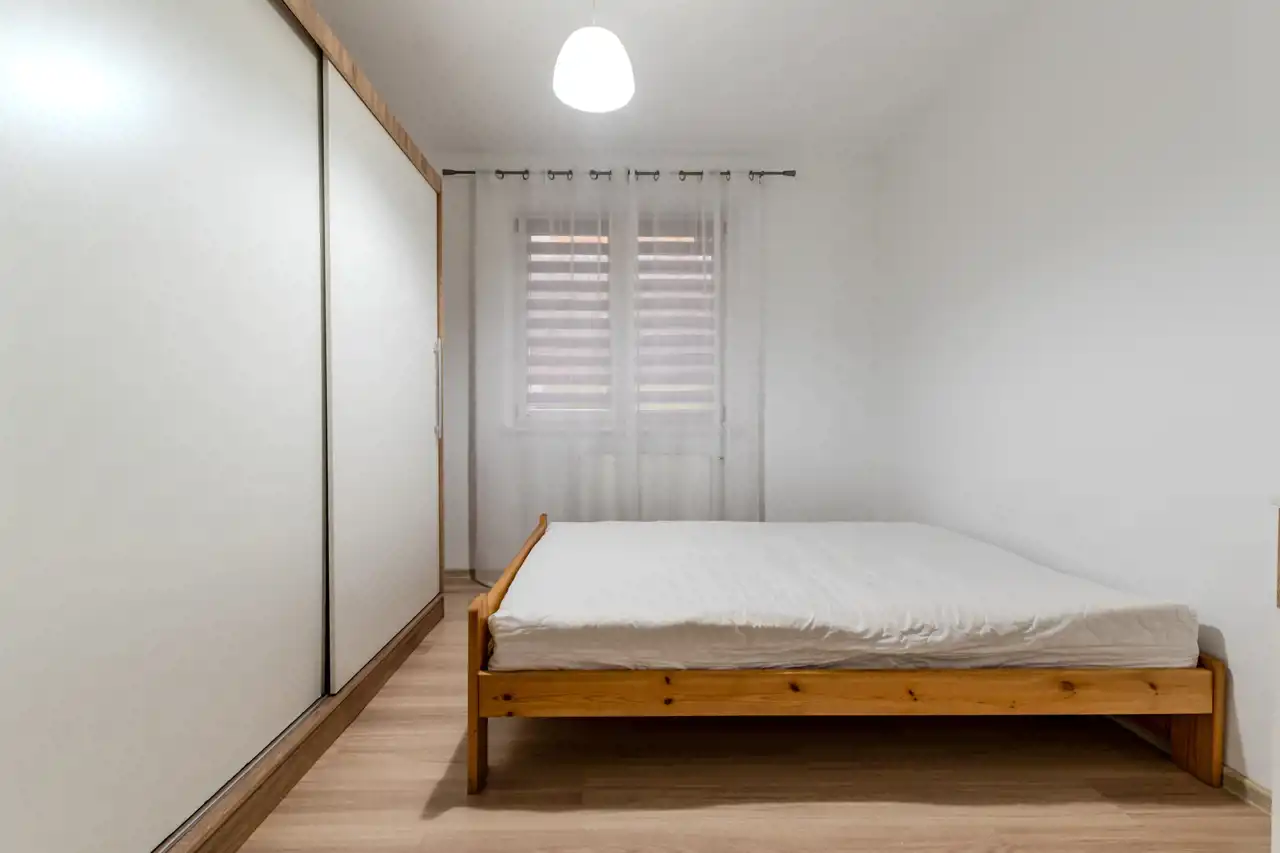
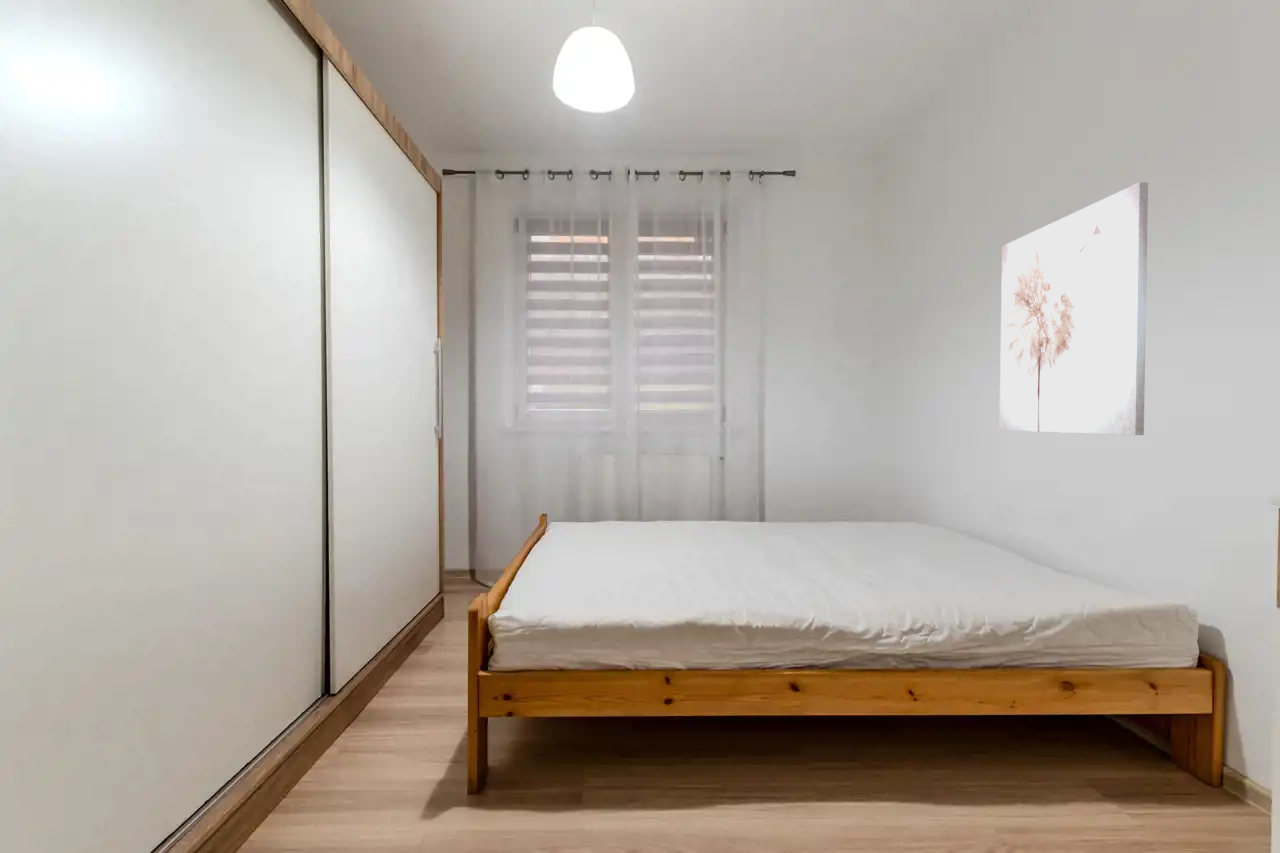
+ wall art [999,181,1149,436]
